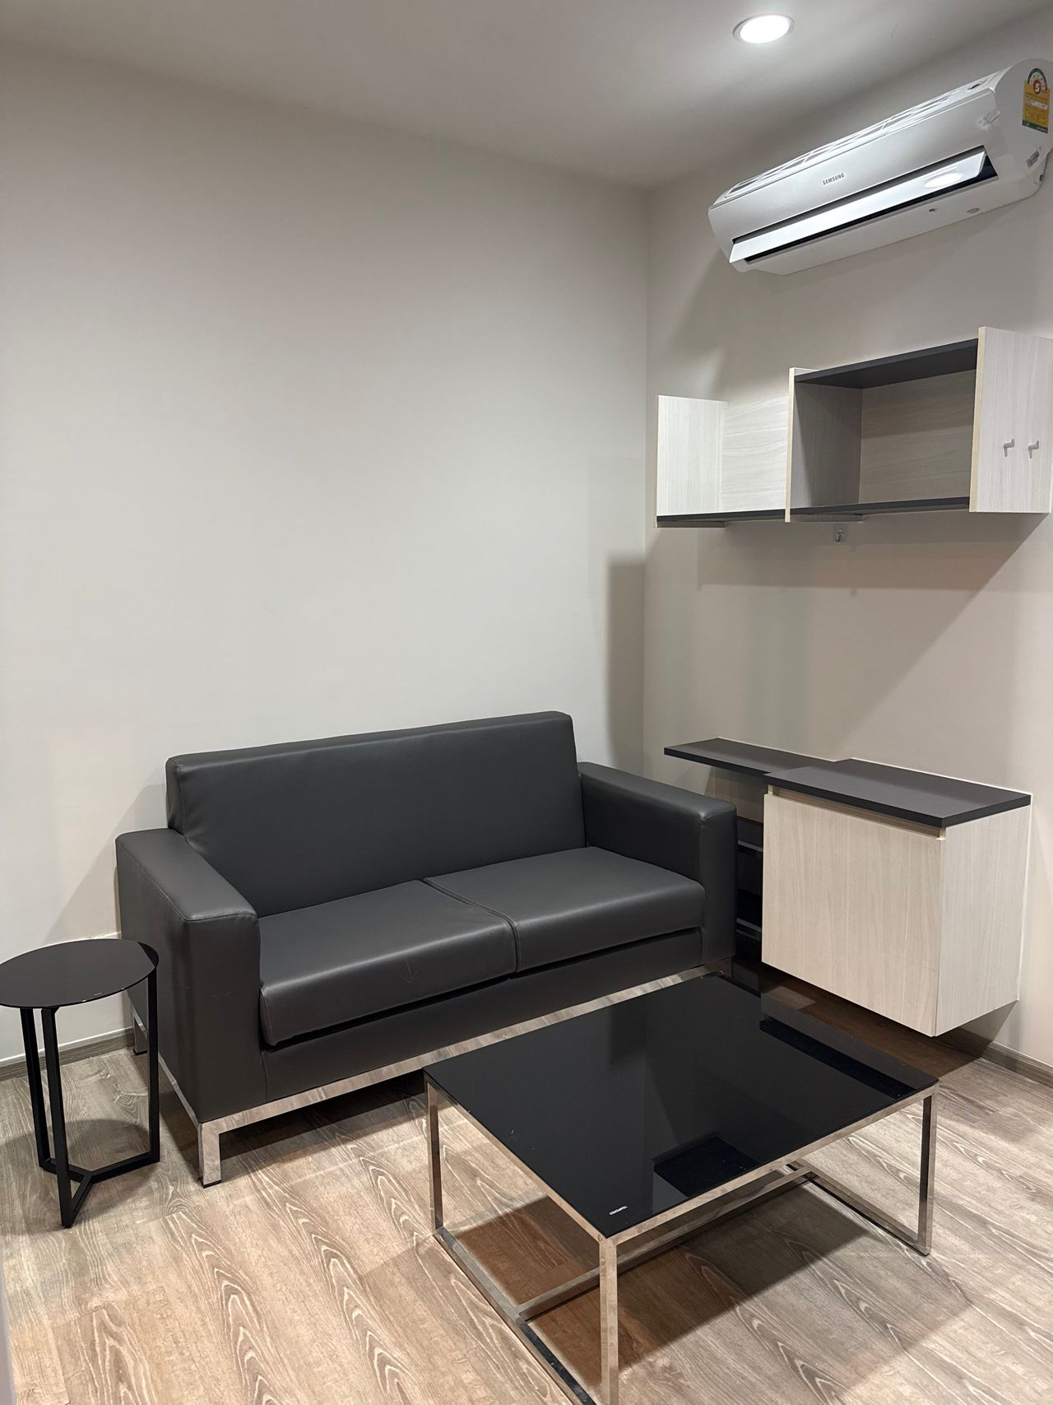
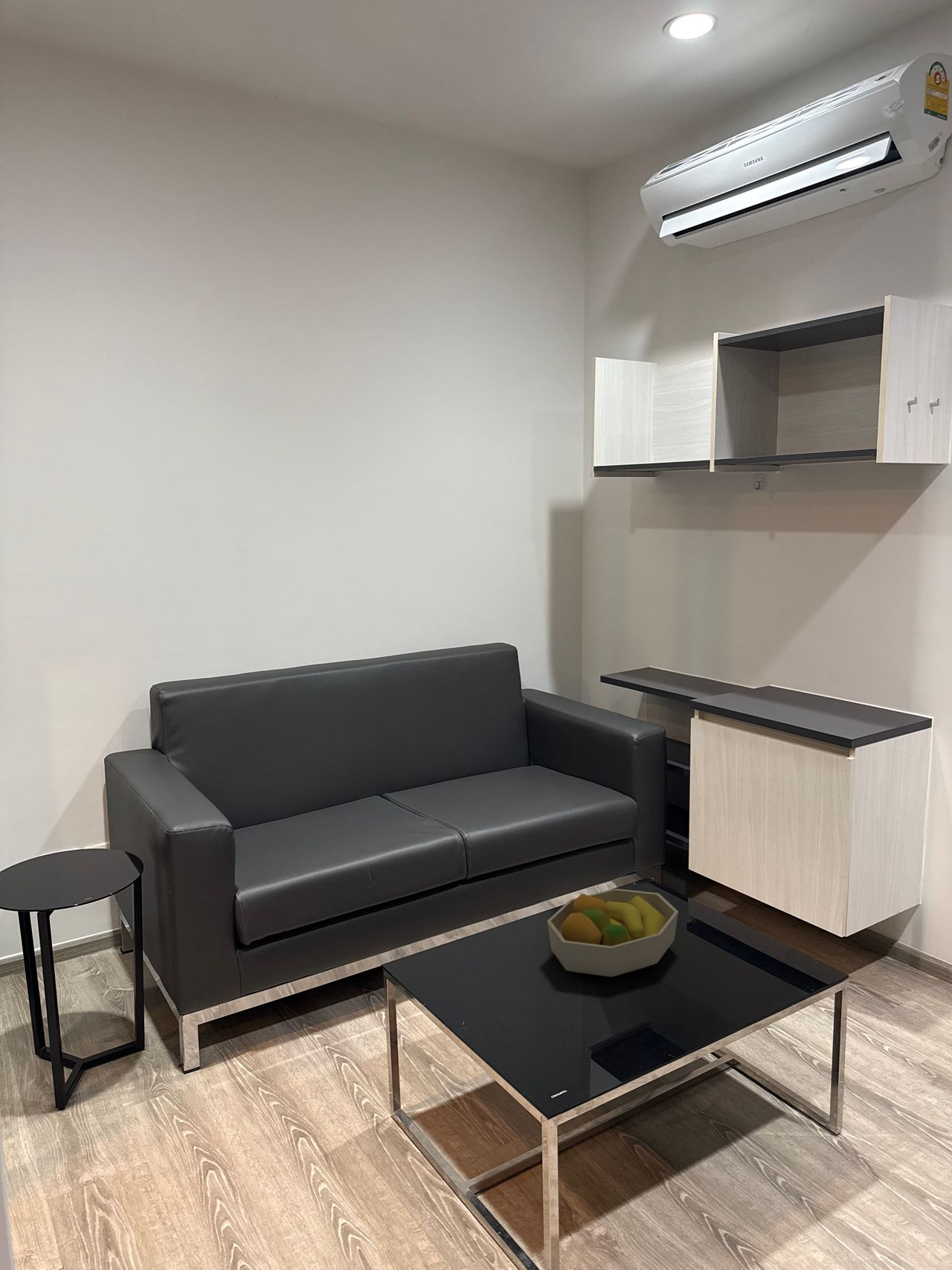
+ fruit bowl [547,888,679,978]
